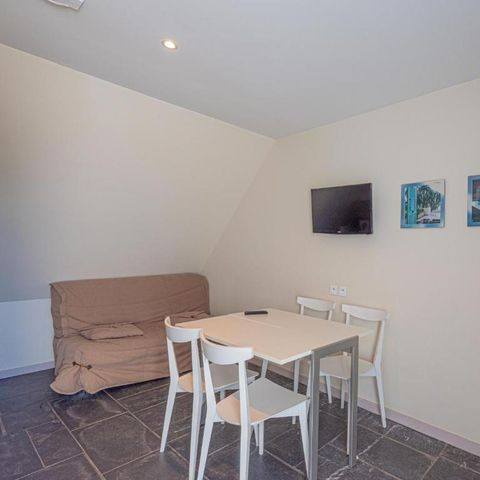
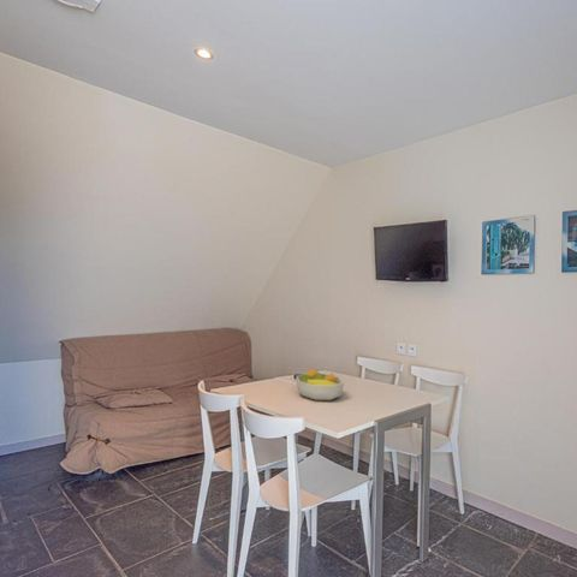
+ fruit bowl [295,368,345,401]
